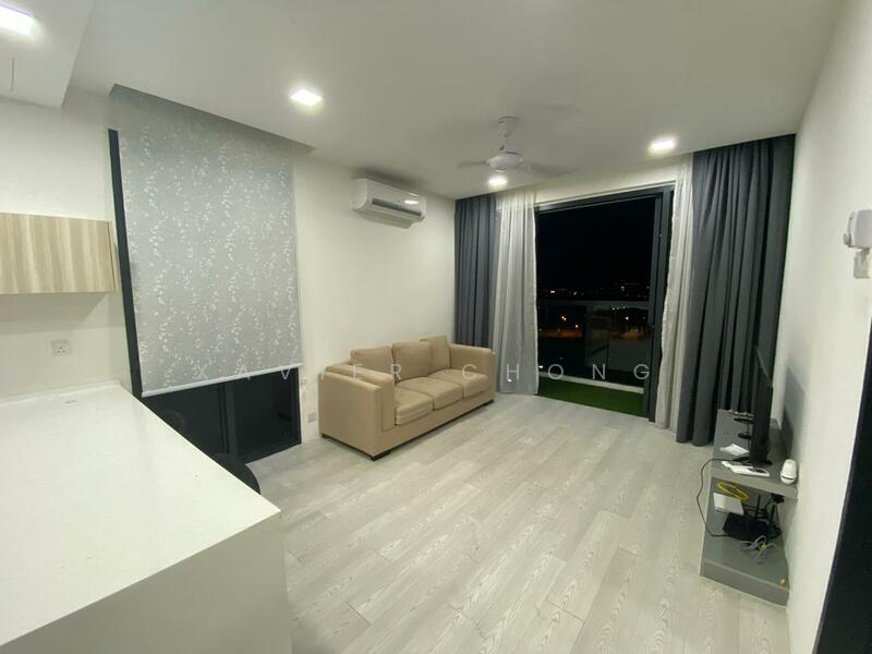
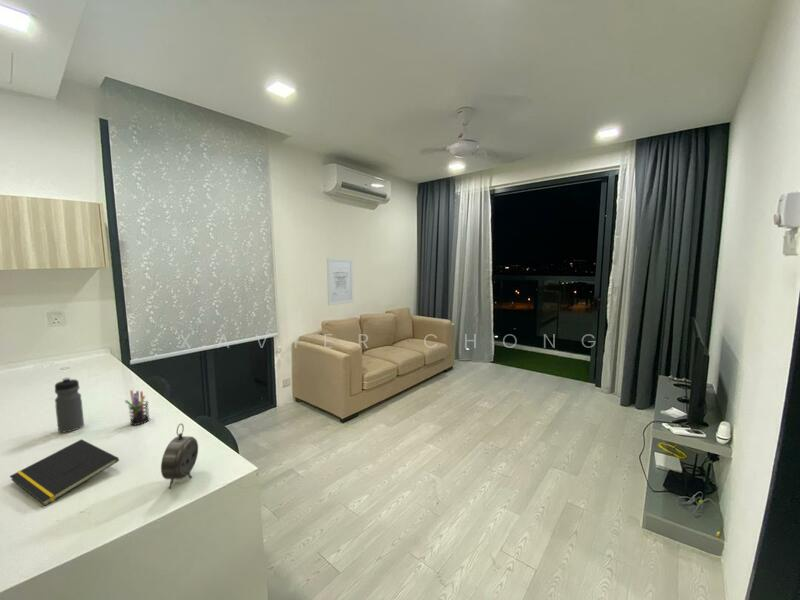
+ pen holder [124,389,151,426]
+ water bottle [54,376,85,433]
+ wall art [326,257,354,306]
+ alarm clock [160,422,199,490]
+ notepad [9,438,120,507]
